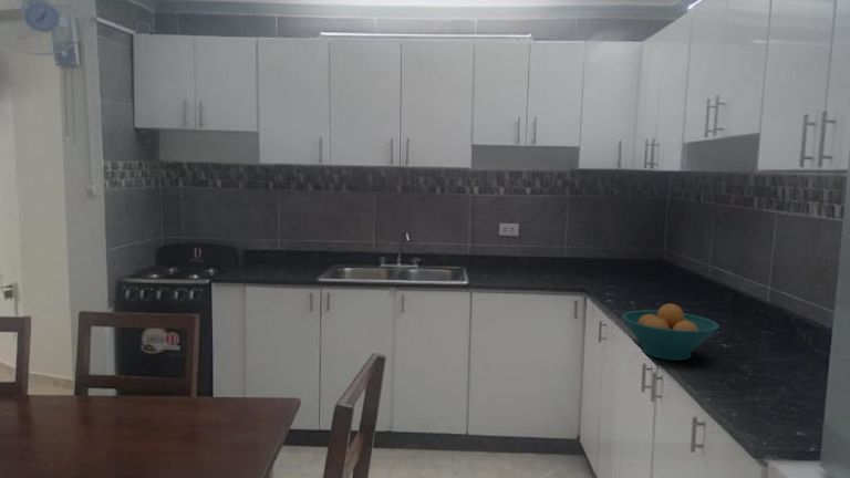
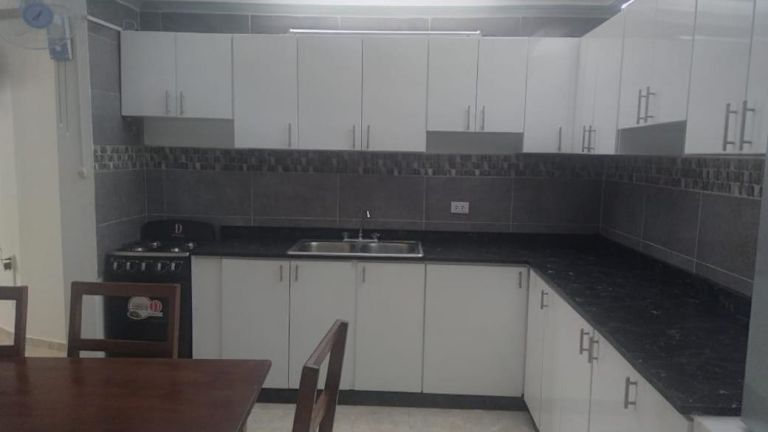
- fruit bowl [621,302,721,362]
